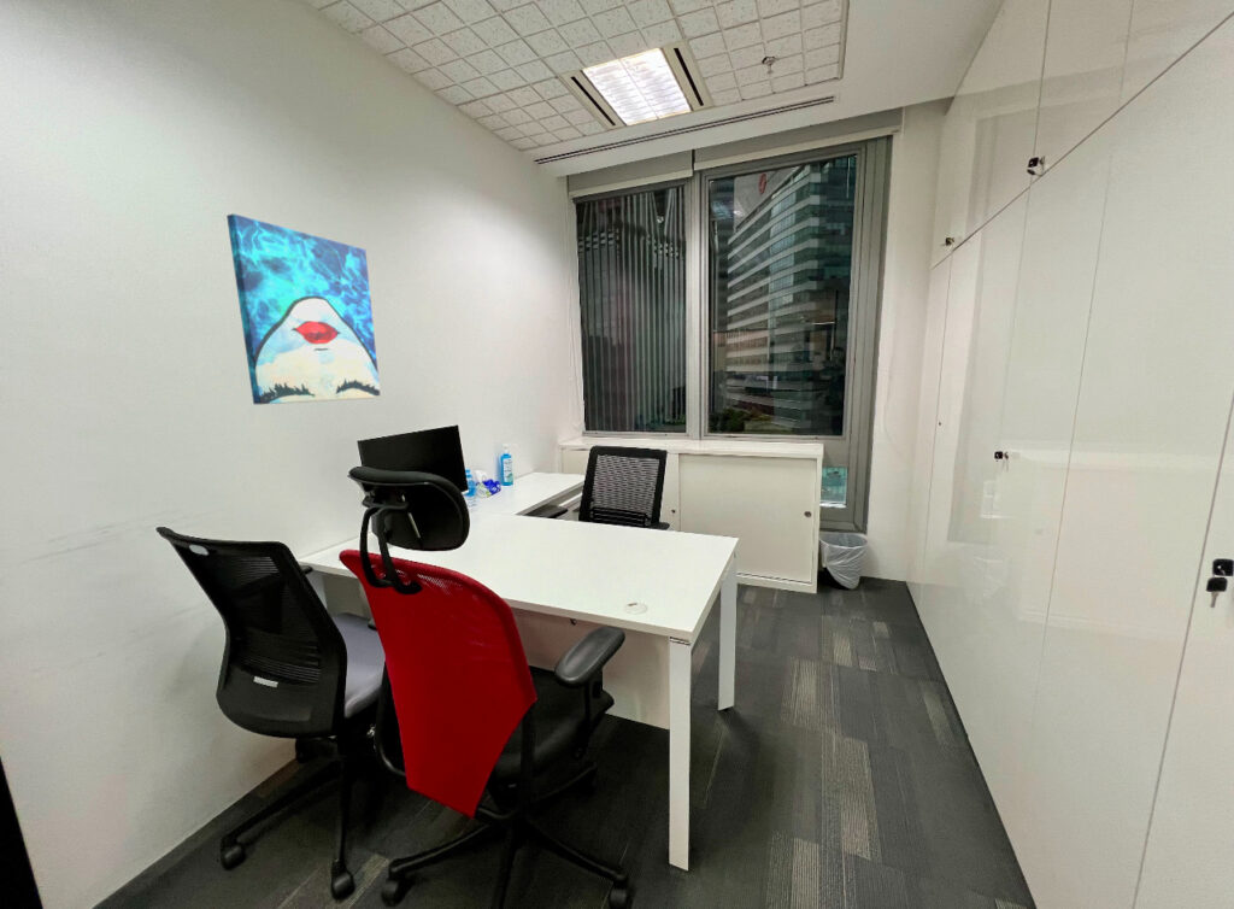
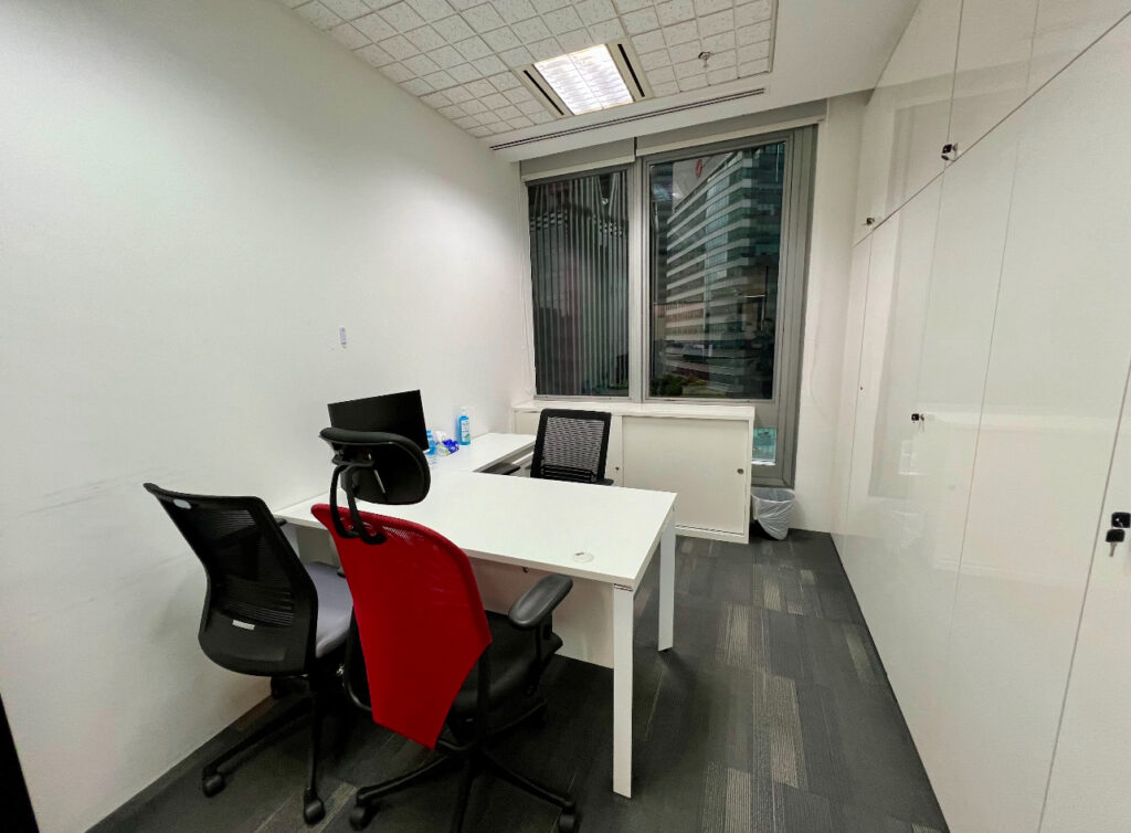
- wall art [225,212,382,405]
